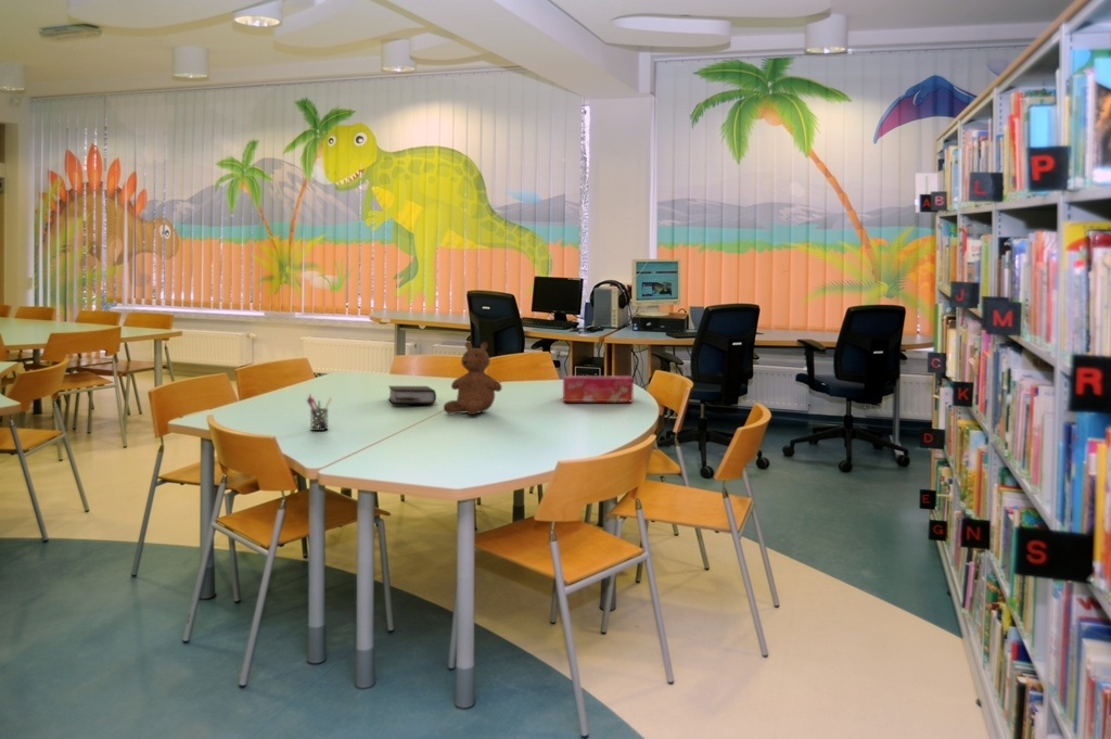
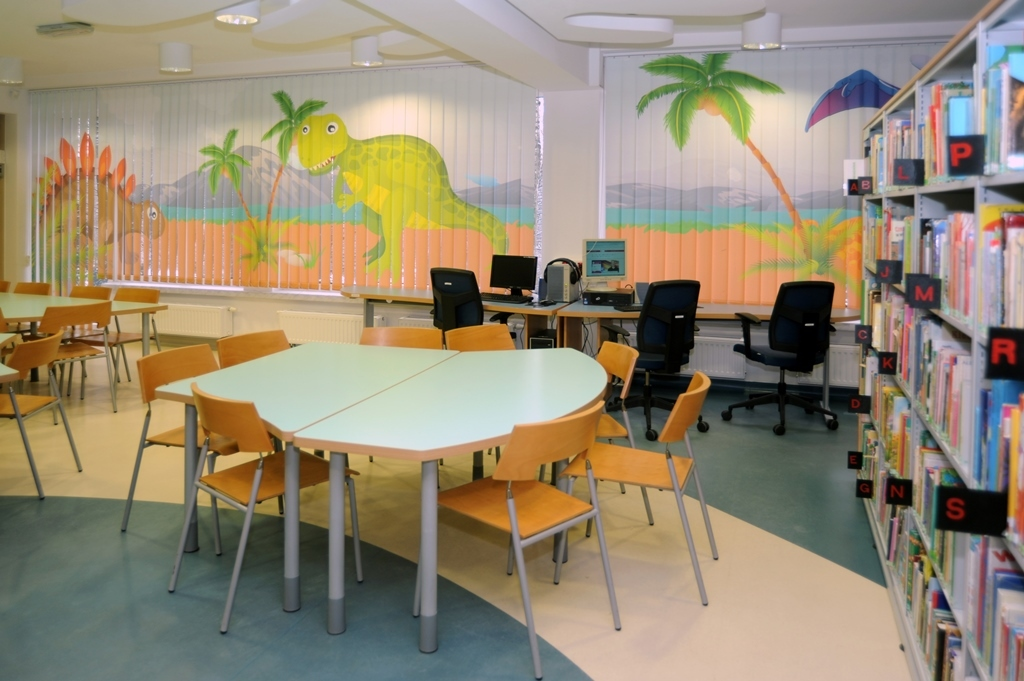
- pen holder [306,393,333,432]
- bible [387,385,437,405]
- teddy bear [443,341,503,416]
- tissue box [562,374,635,403]
